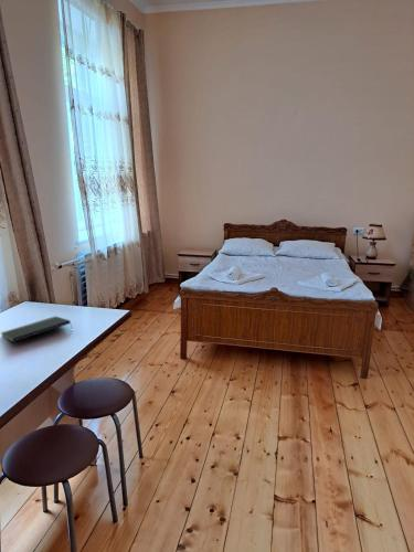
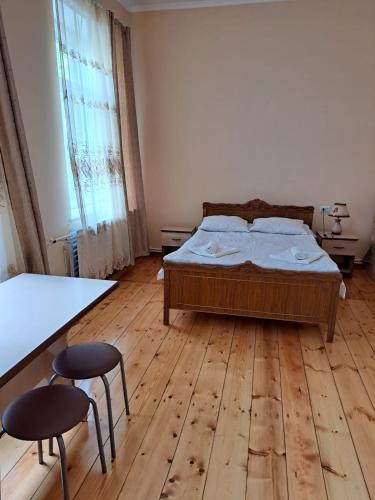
- notepad [0,316,73,343]
